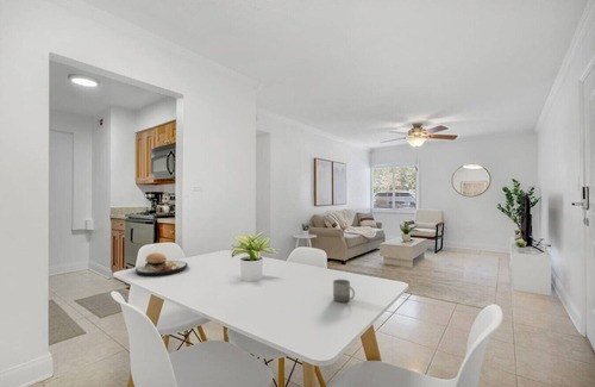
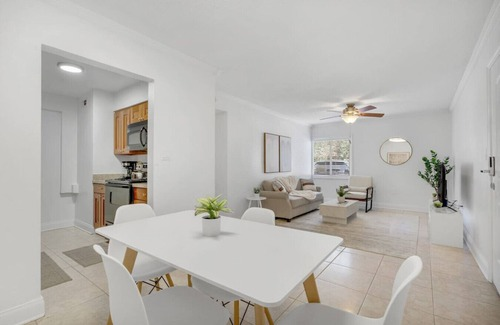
- plate [134,251,188,276]
- cup [332,279,356,304]
